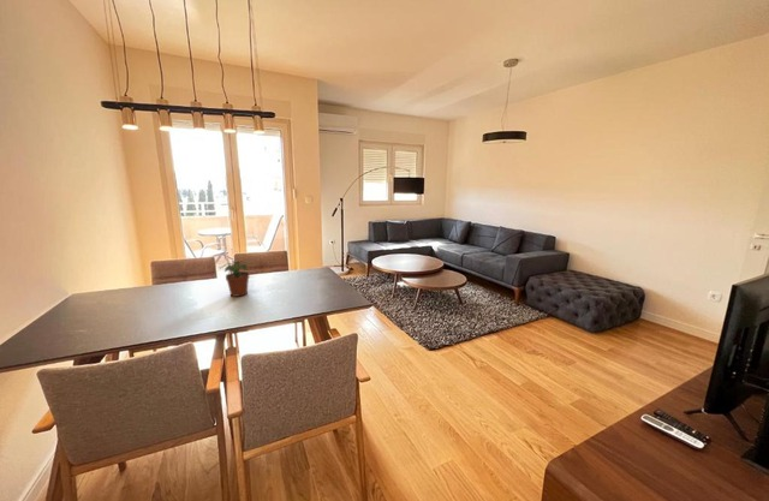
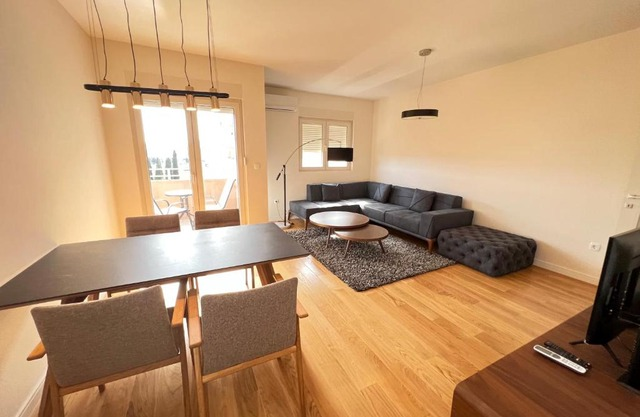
- potted plant [217,260,252,298]
